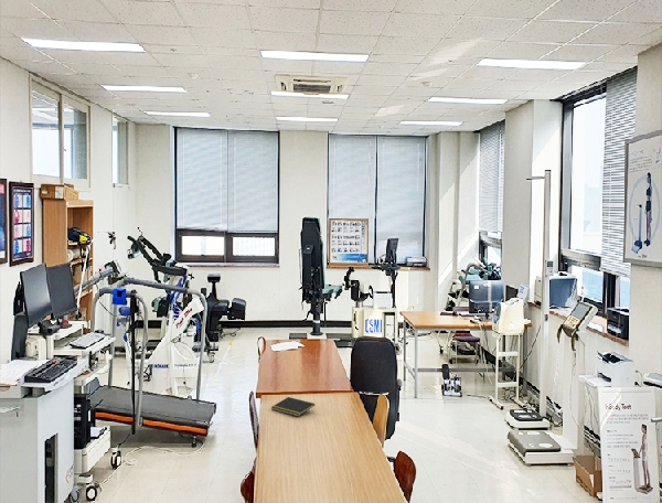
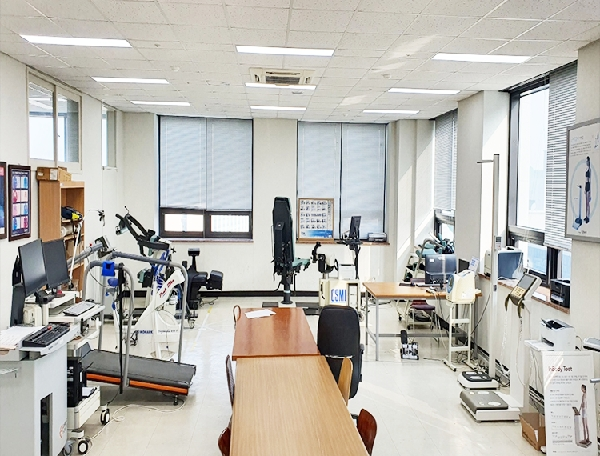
- notepad [270,396,316,417]
